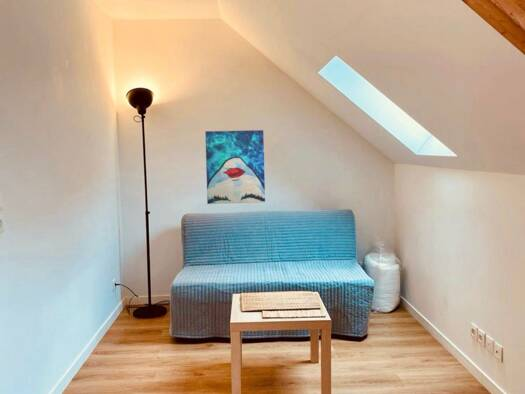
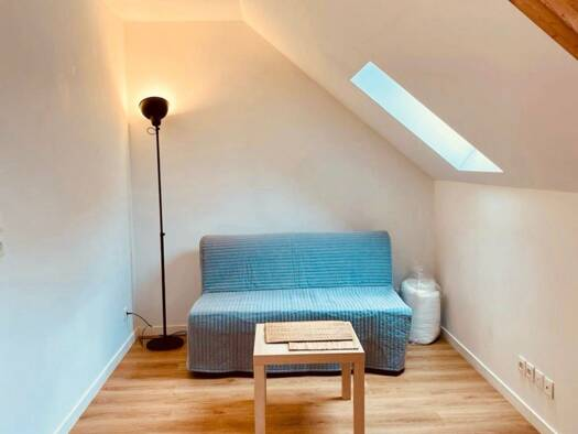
- wall art [204,129,266,205]
